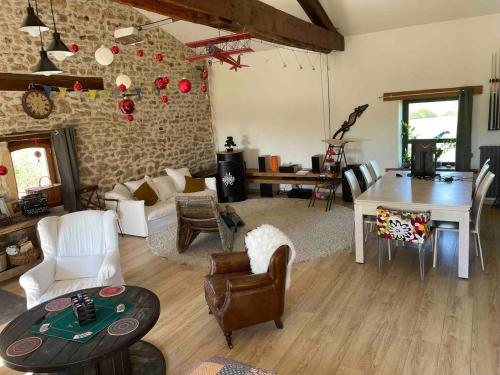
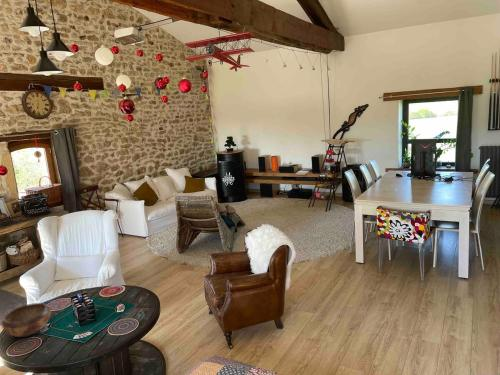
+ decorative bowl [0,302,52,338]
